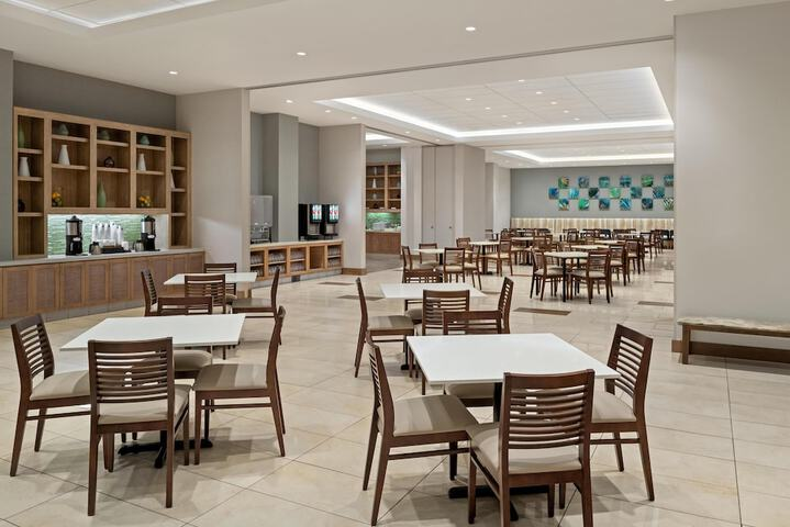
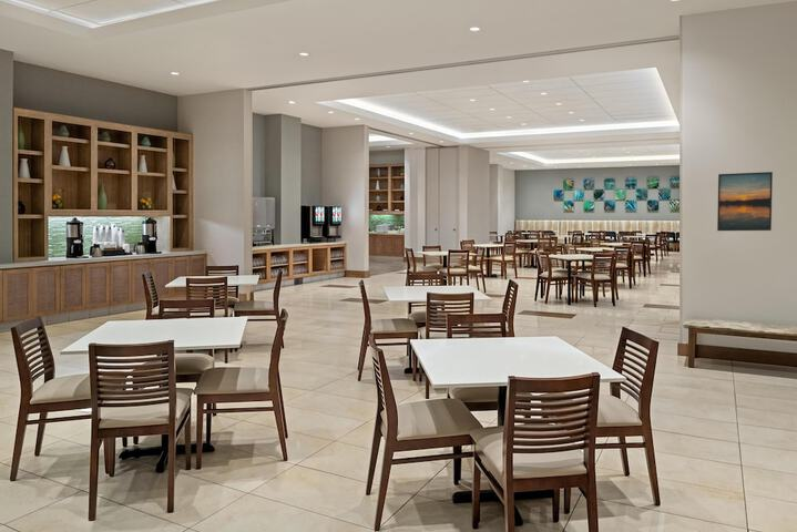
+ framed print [716,171,774,232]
